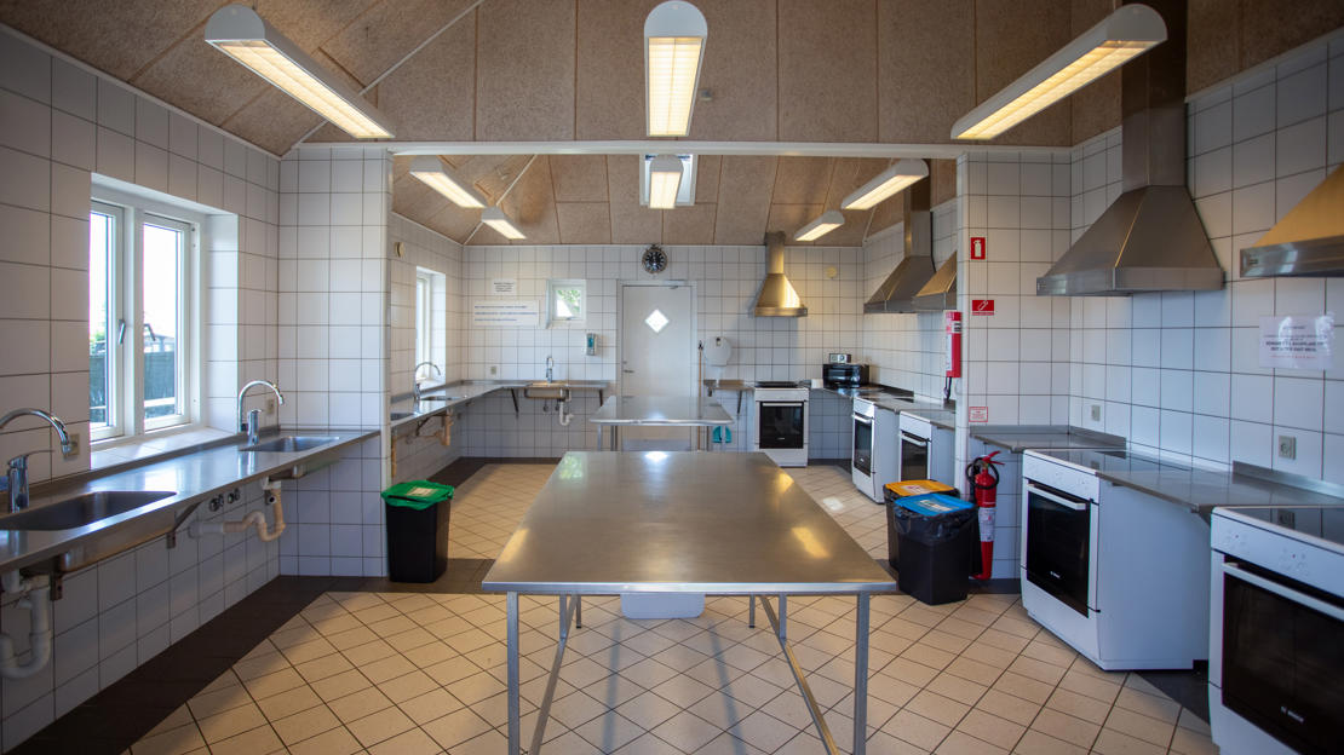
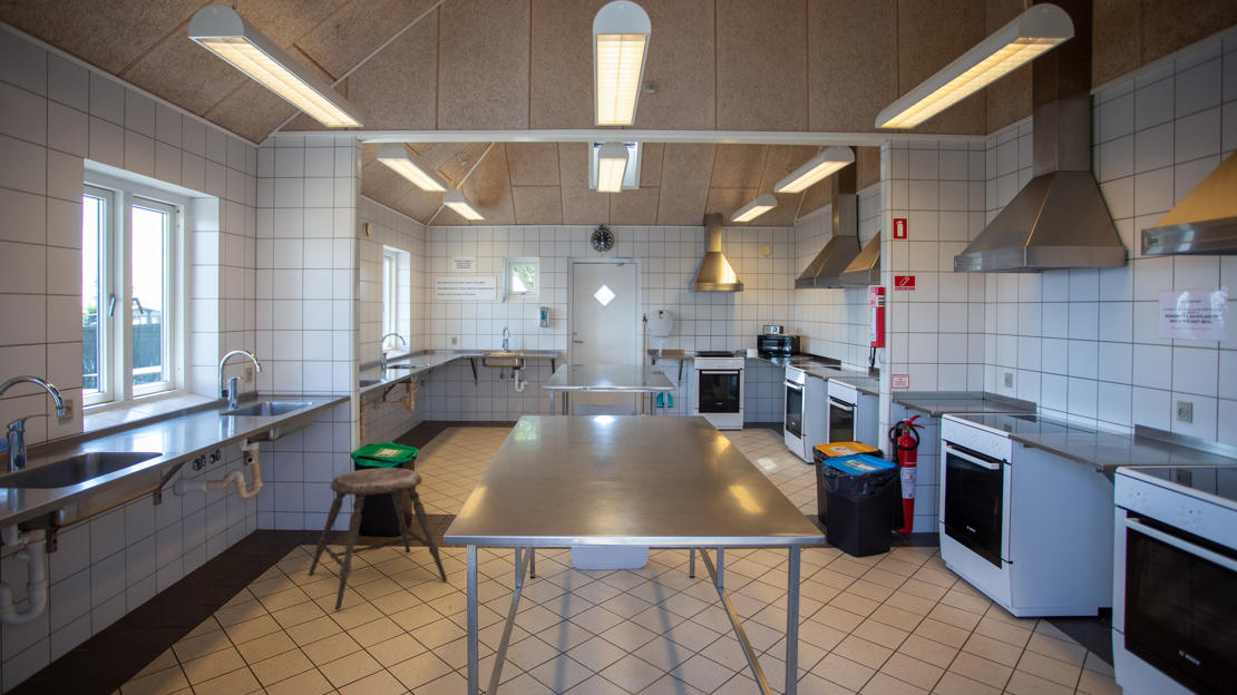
+ stool [308,467,448,611]
